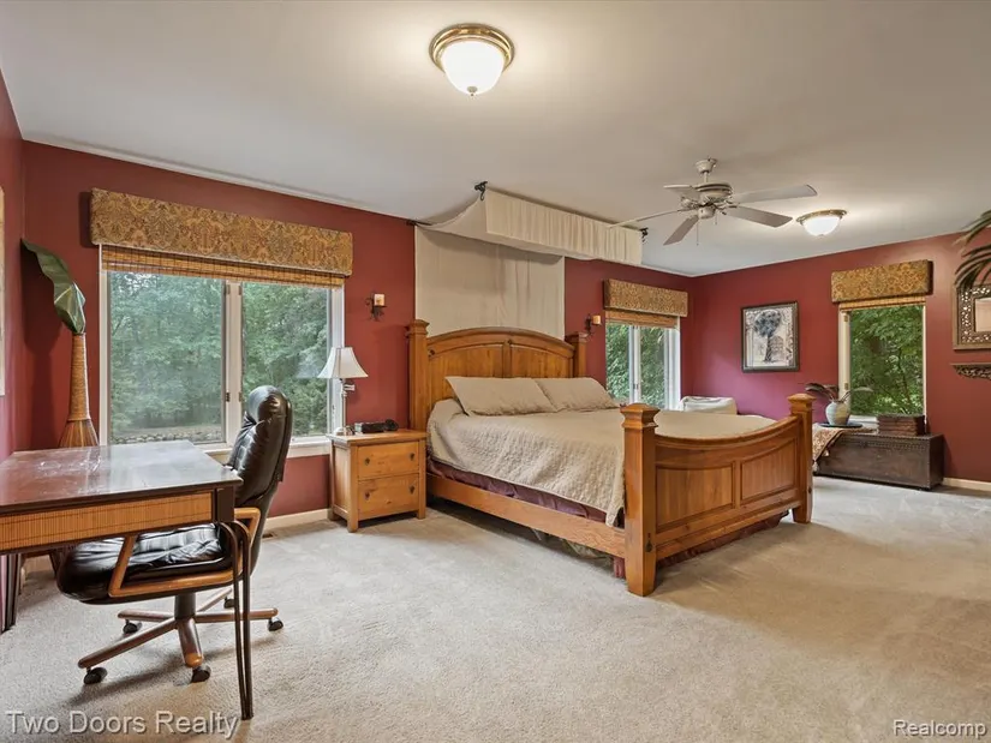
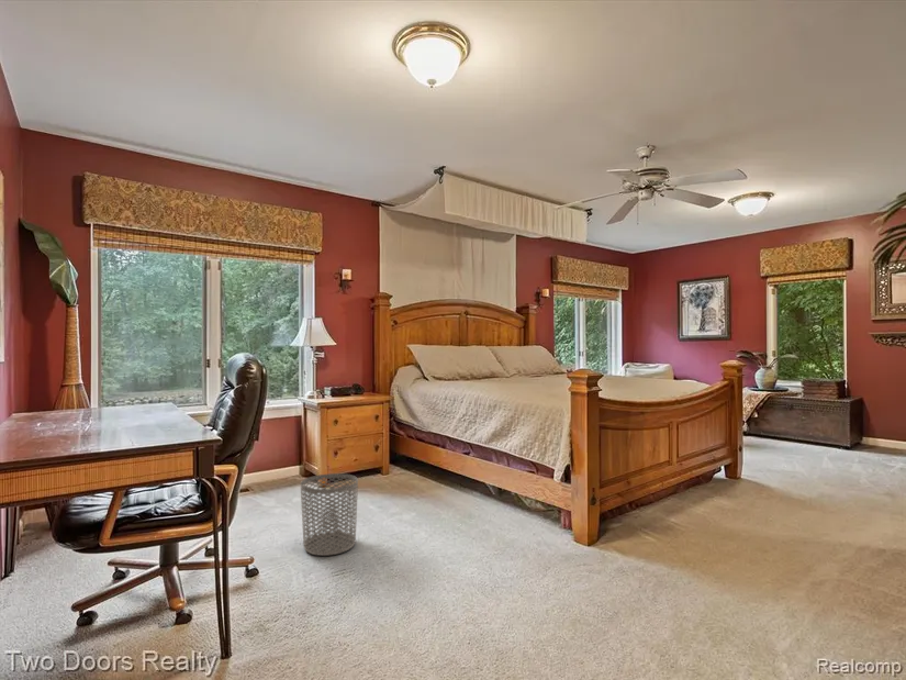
+ waste bin [300,472,359,557]
